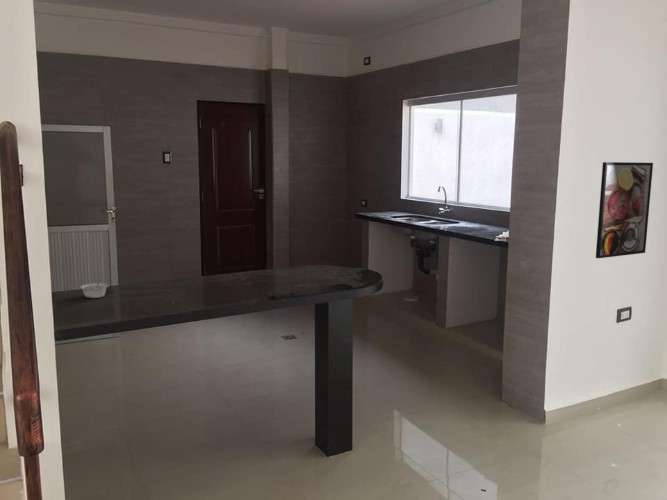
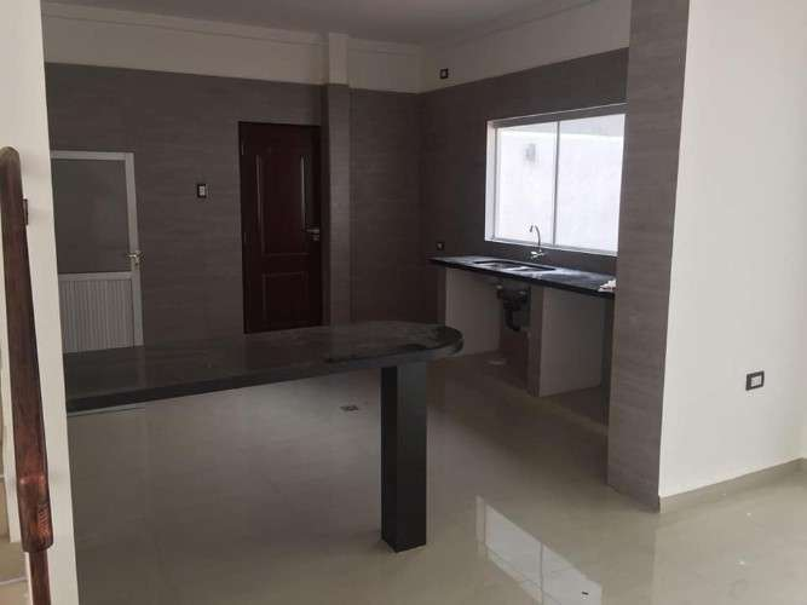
- legume [79,279,109,299]
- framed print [595,161,654,259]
